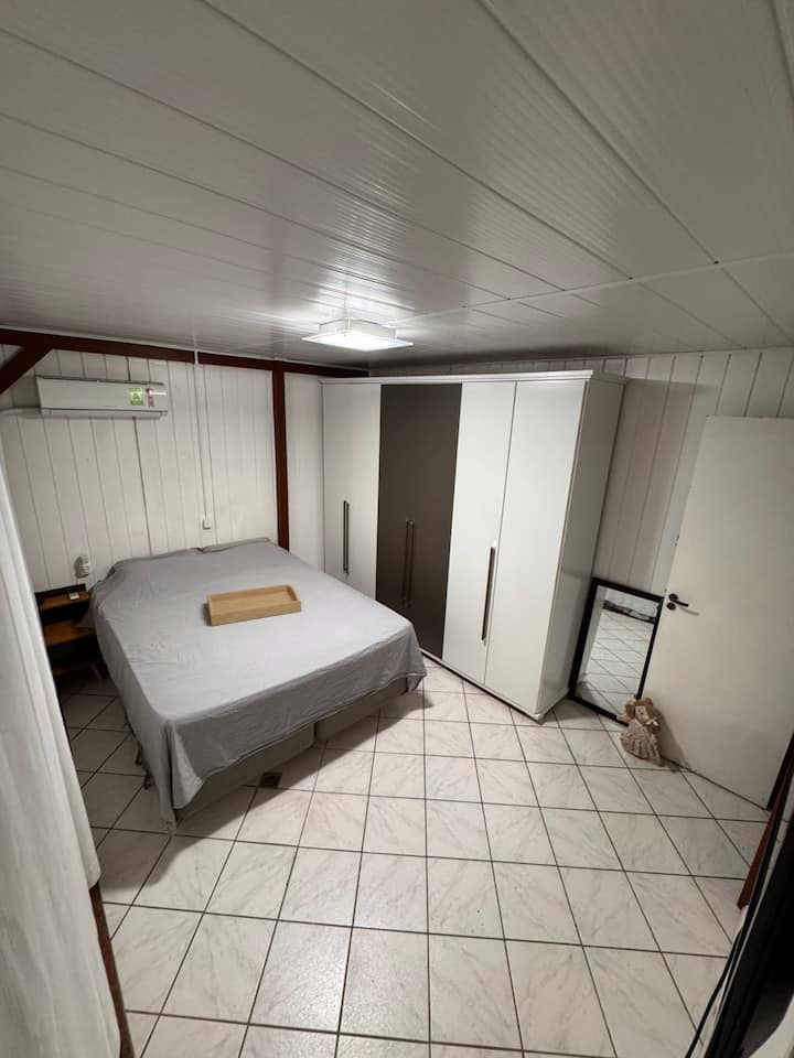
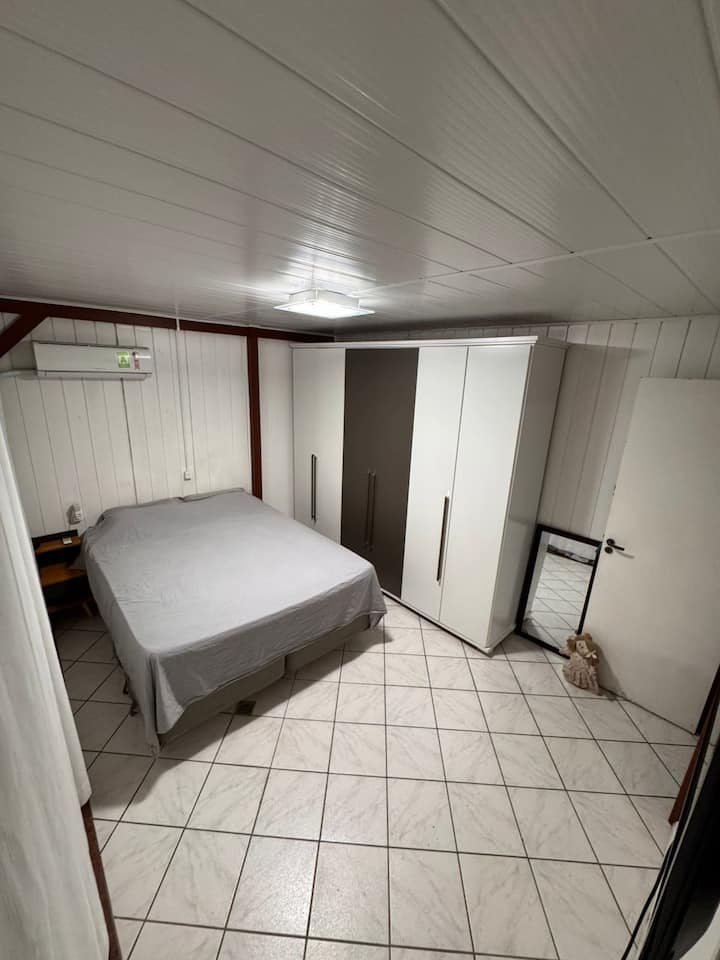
- serving tray [206,583,302,627]
